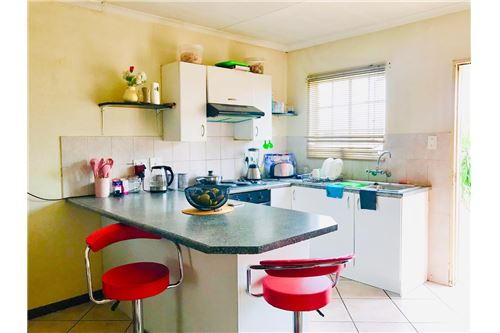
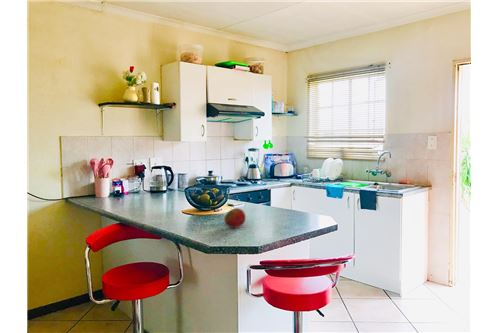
+ fruit [223,207,247,229]
